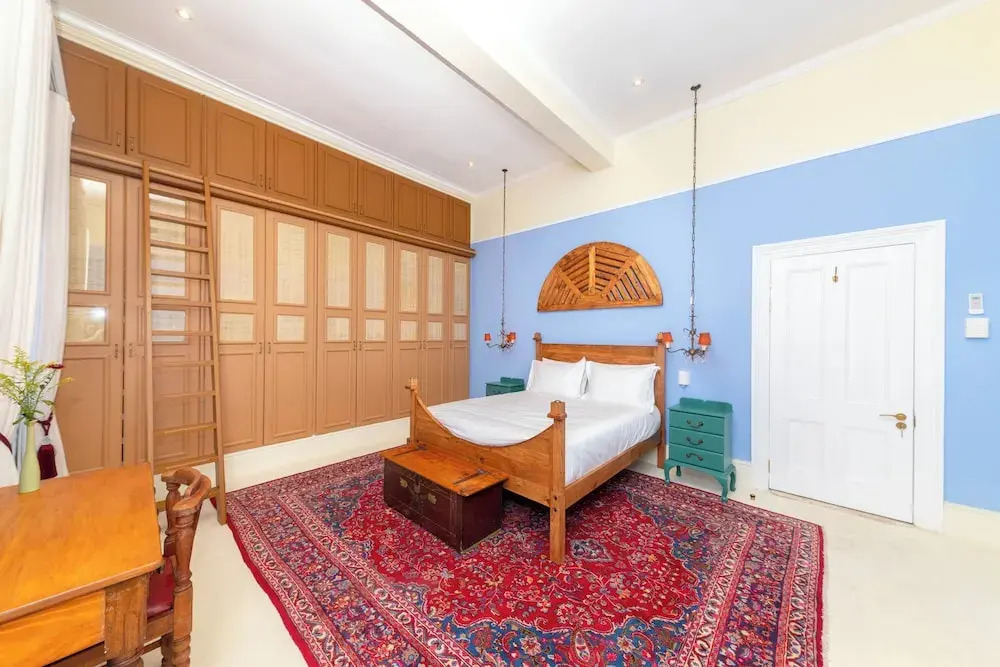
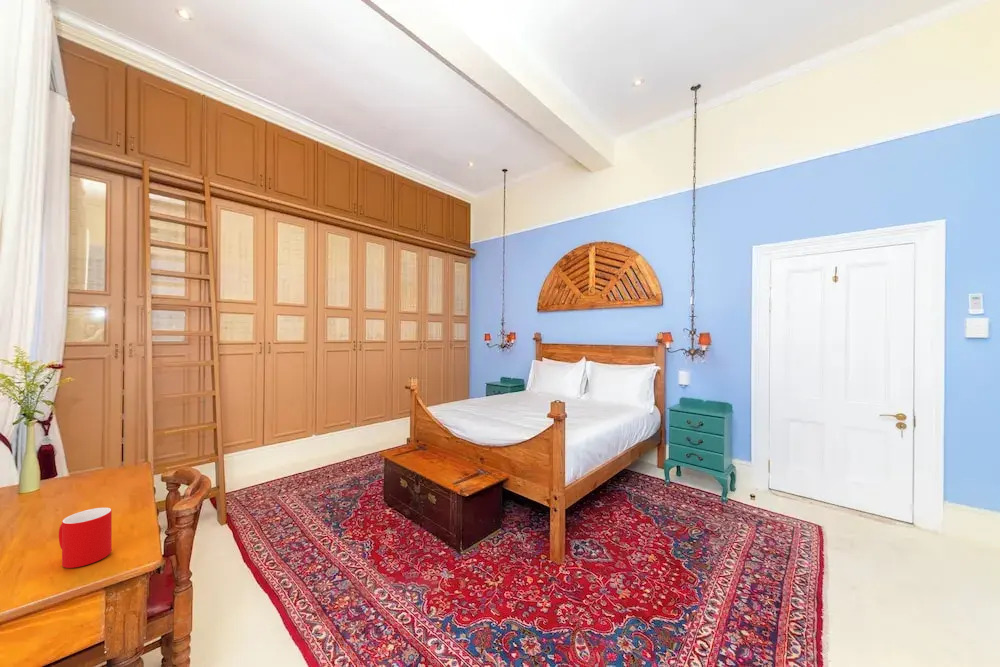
+ cup [58,507,113,569]
